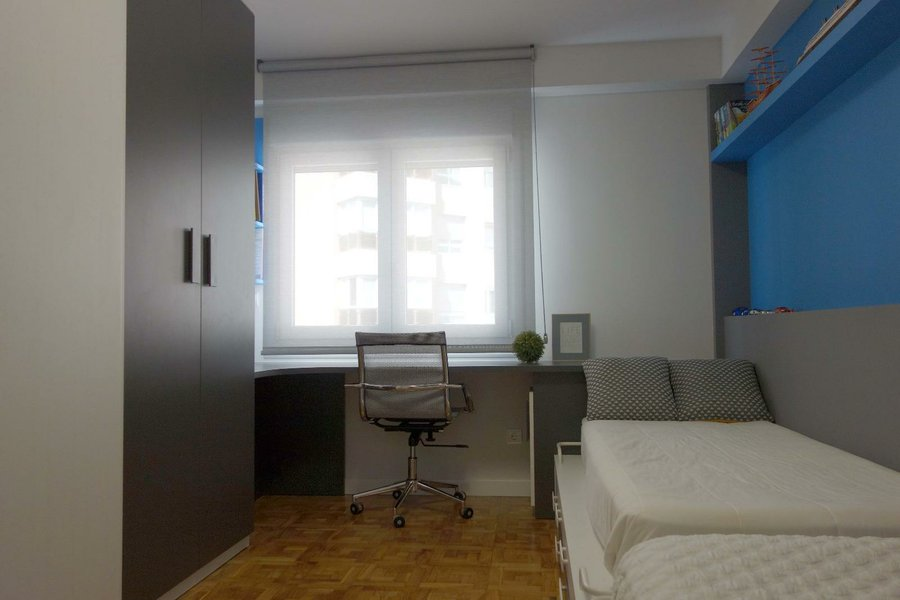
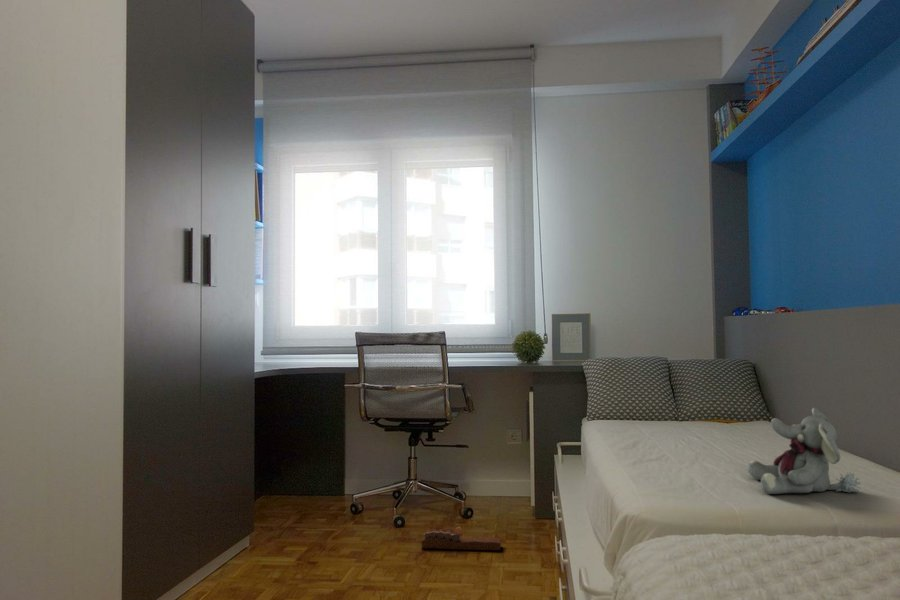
+ plush elephant [746,407,862,495]
+ caterpillar toy [421,525,502,551]
